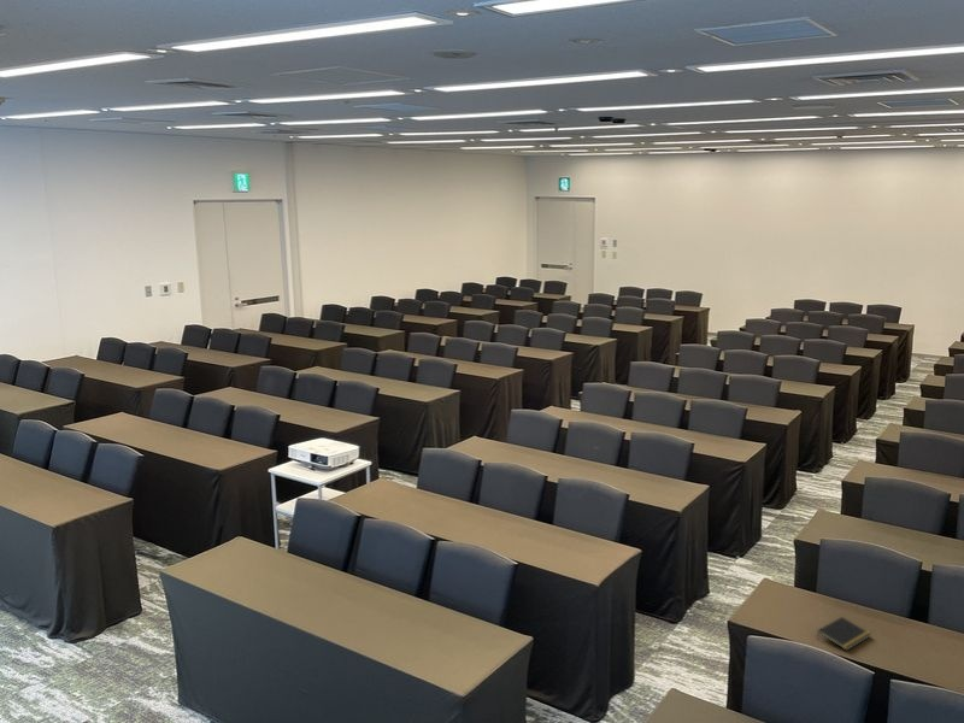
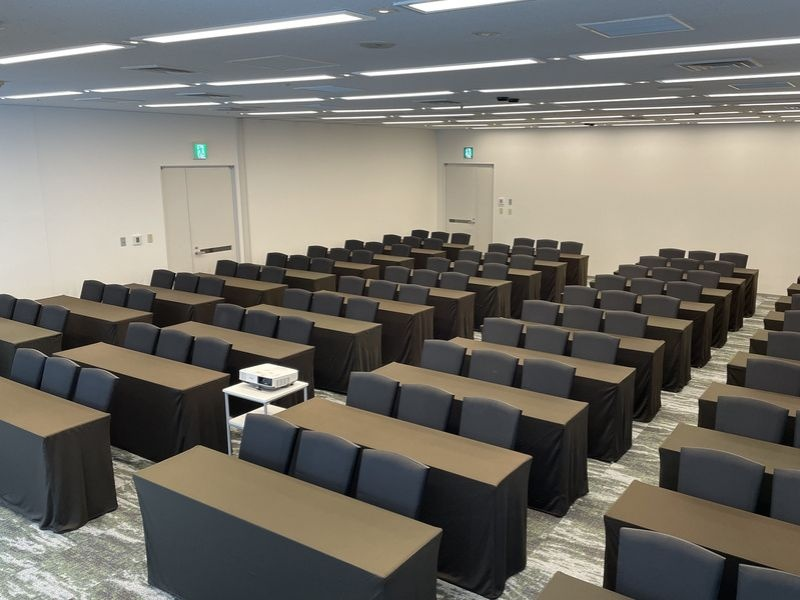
- notepad [816,616,872,652]
